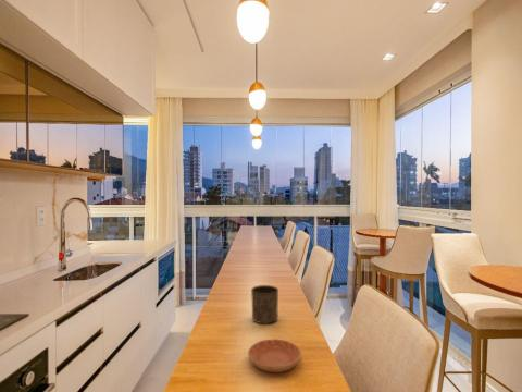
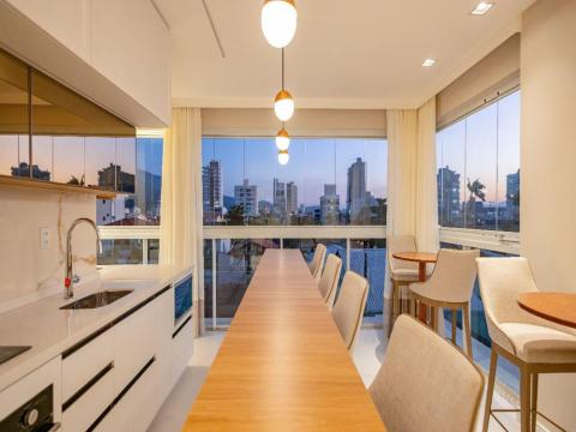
- cup [250,284,279,324]
- saucer [247,339,302,373]
